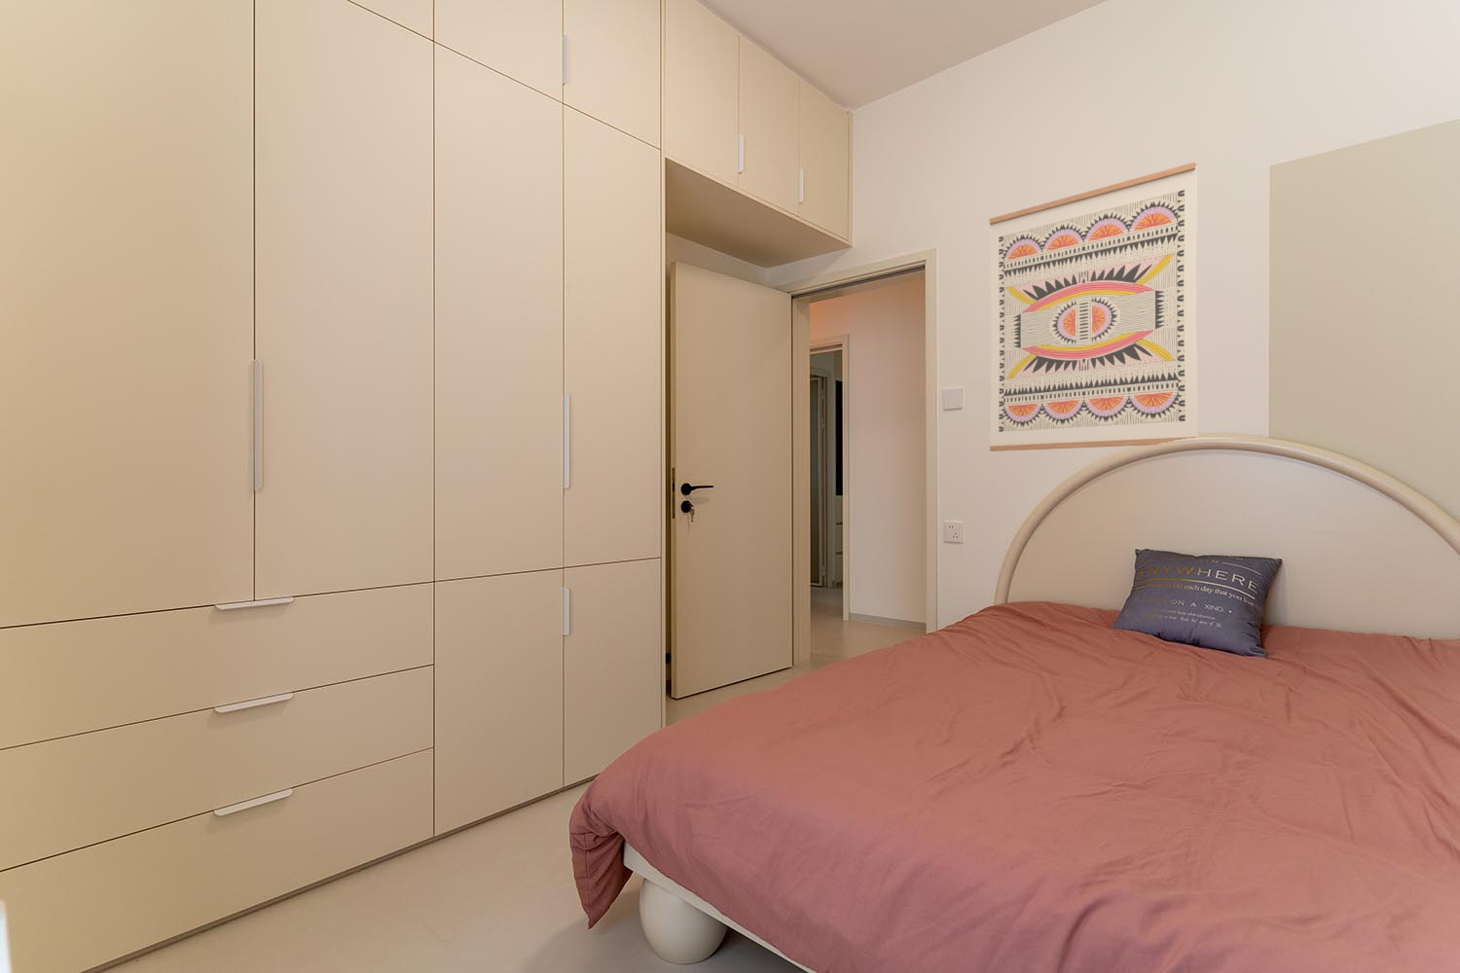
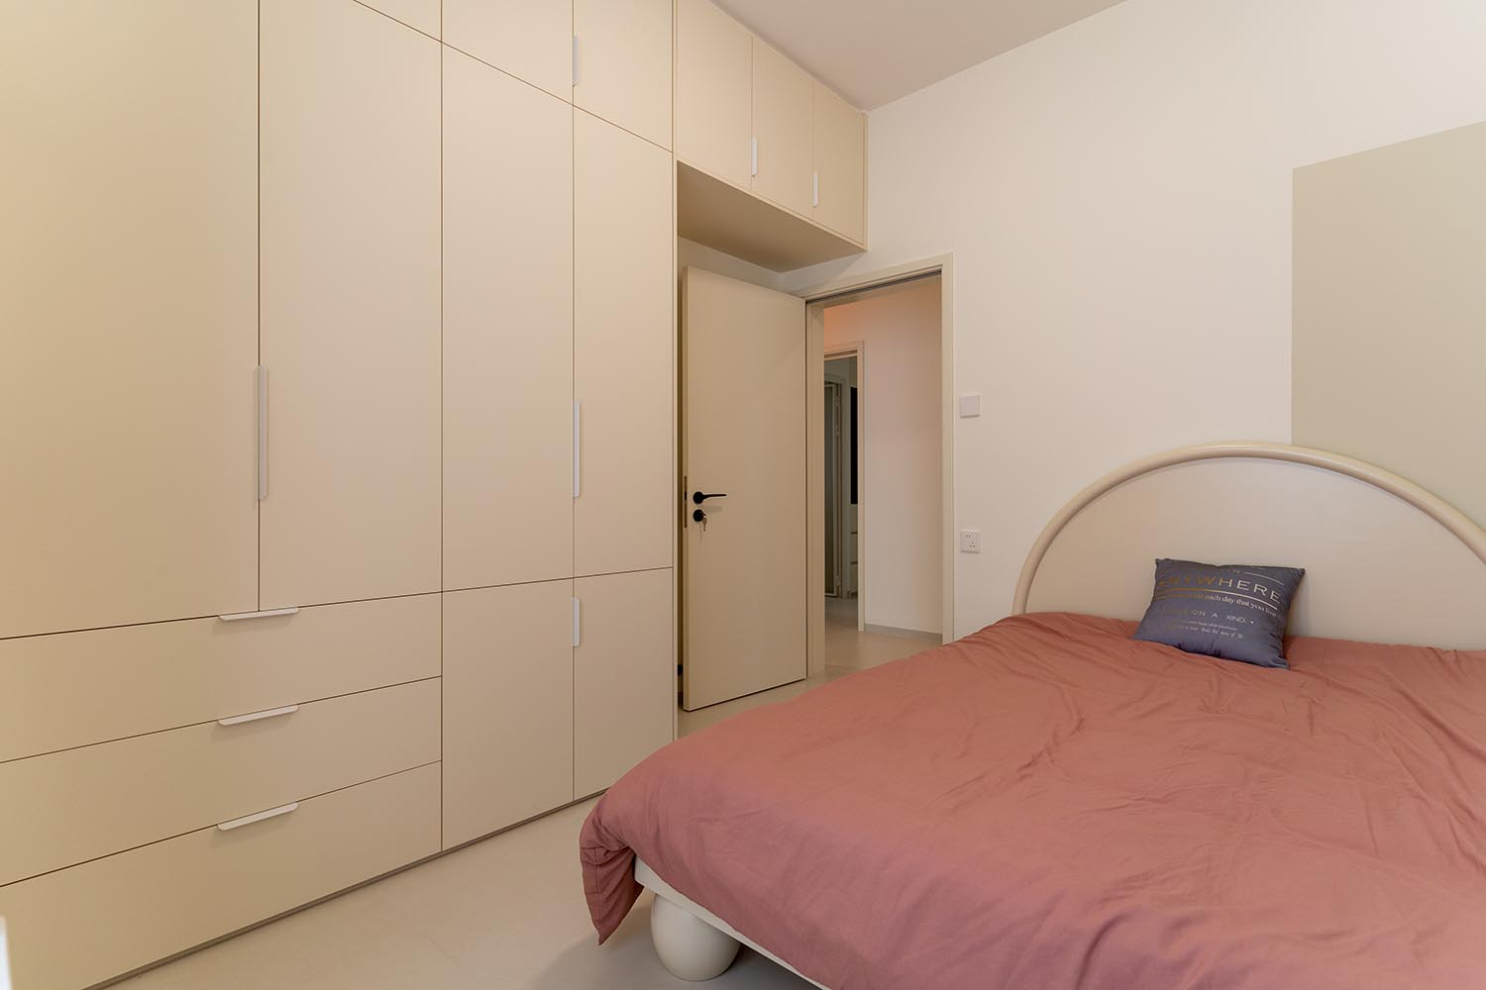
- wall art [989,162,1198,453]
